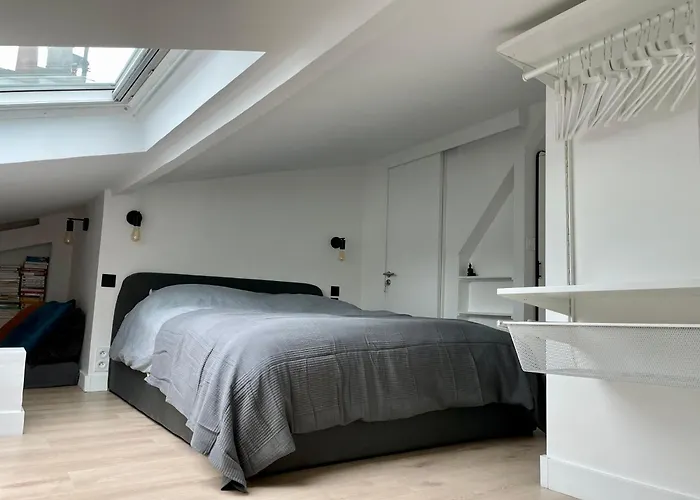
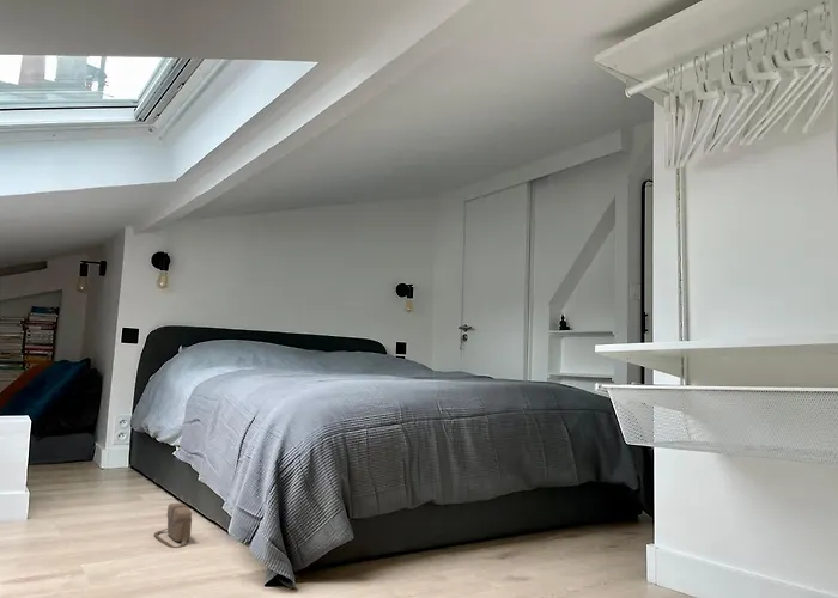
+ saddlebag [153,502,193,549]
